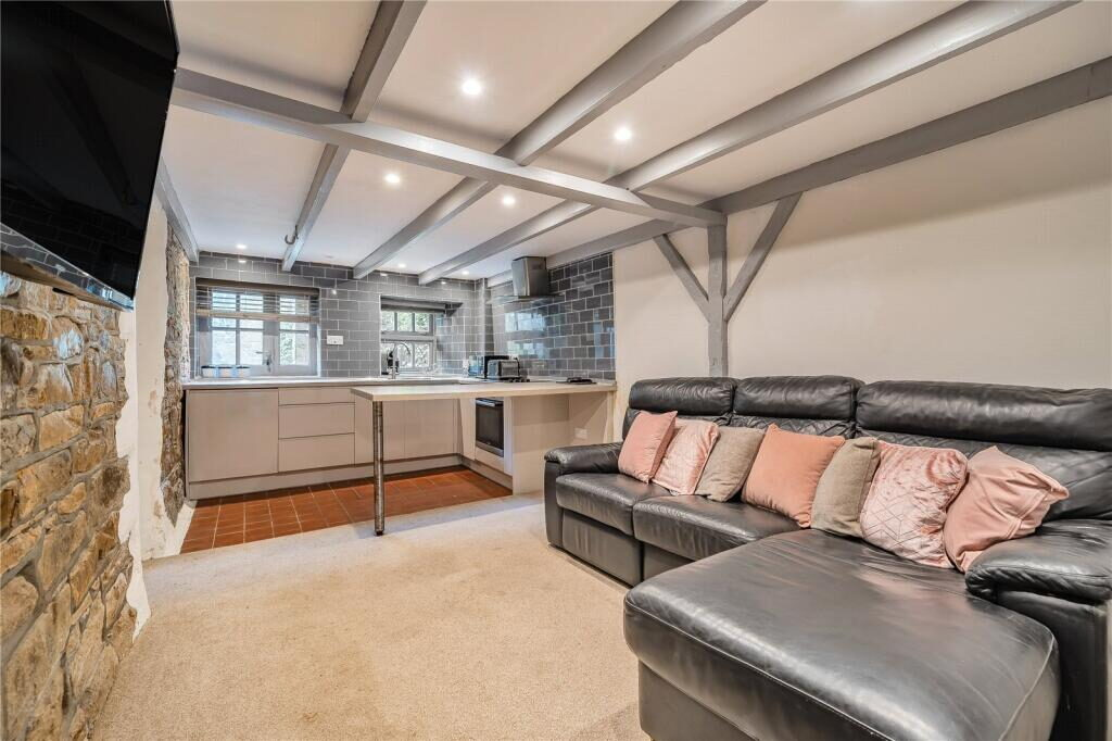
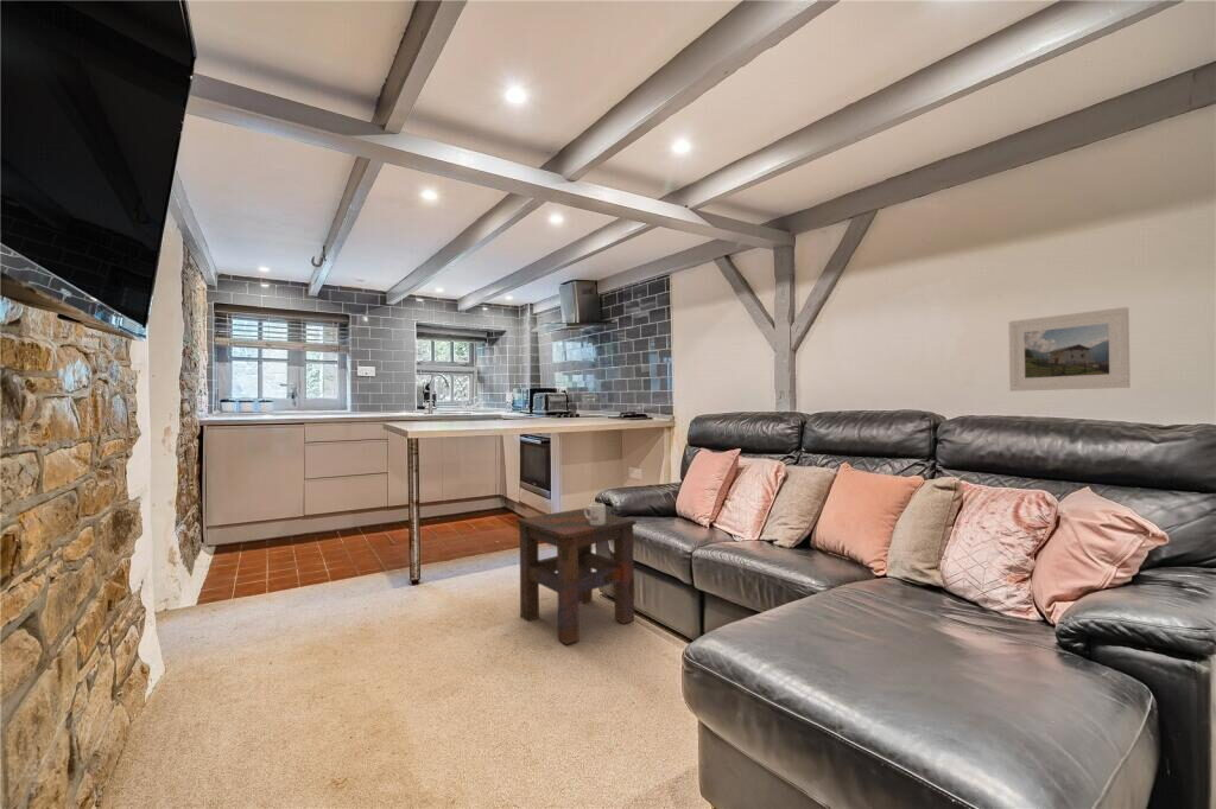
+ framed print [1007,306,1132,393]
+ mug [584,502,607,525]
+ side table [515,508,638,645]
